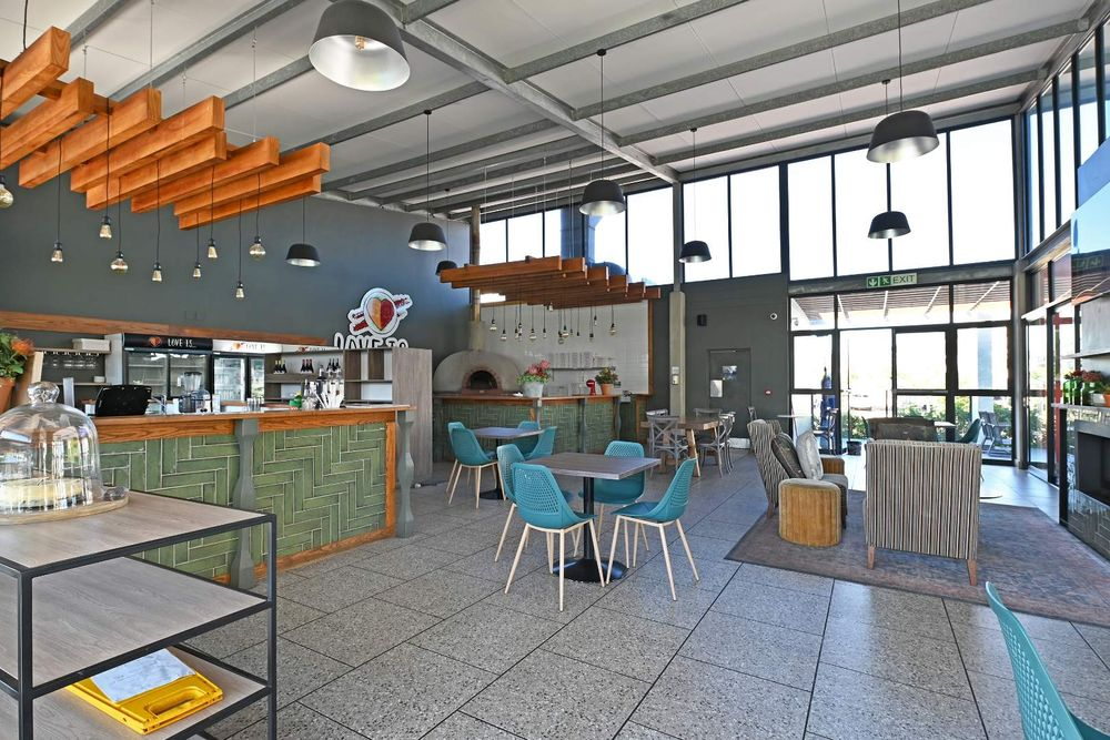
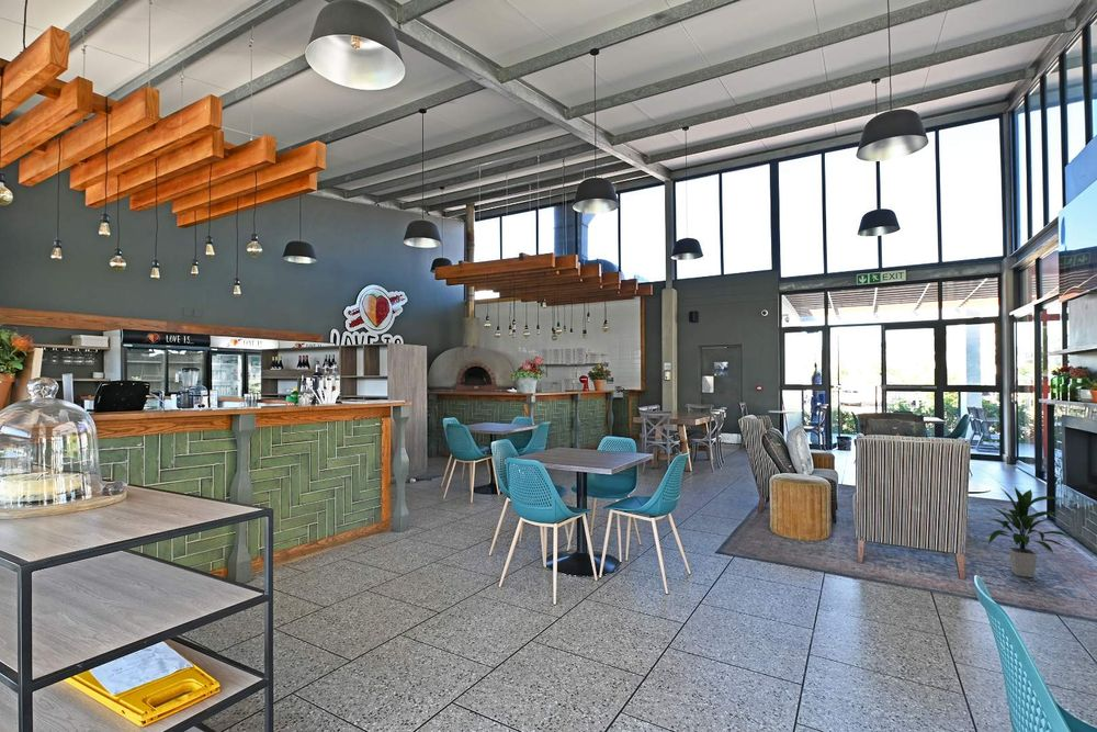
+ indoor plant [986,486,1075,578]
